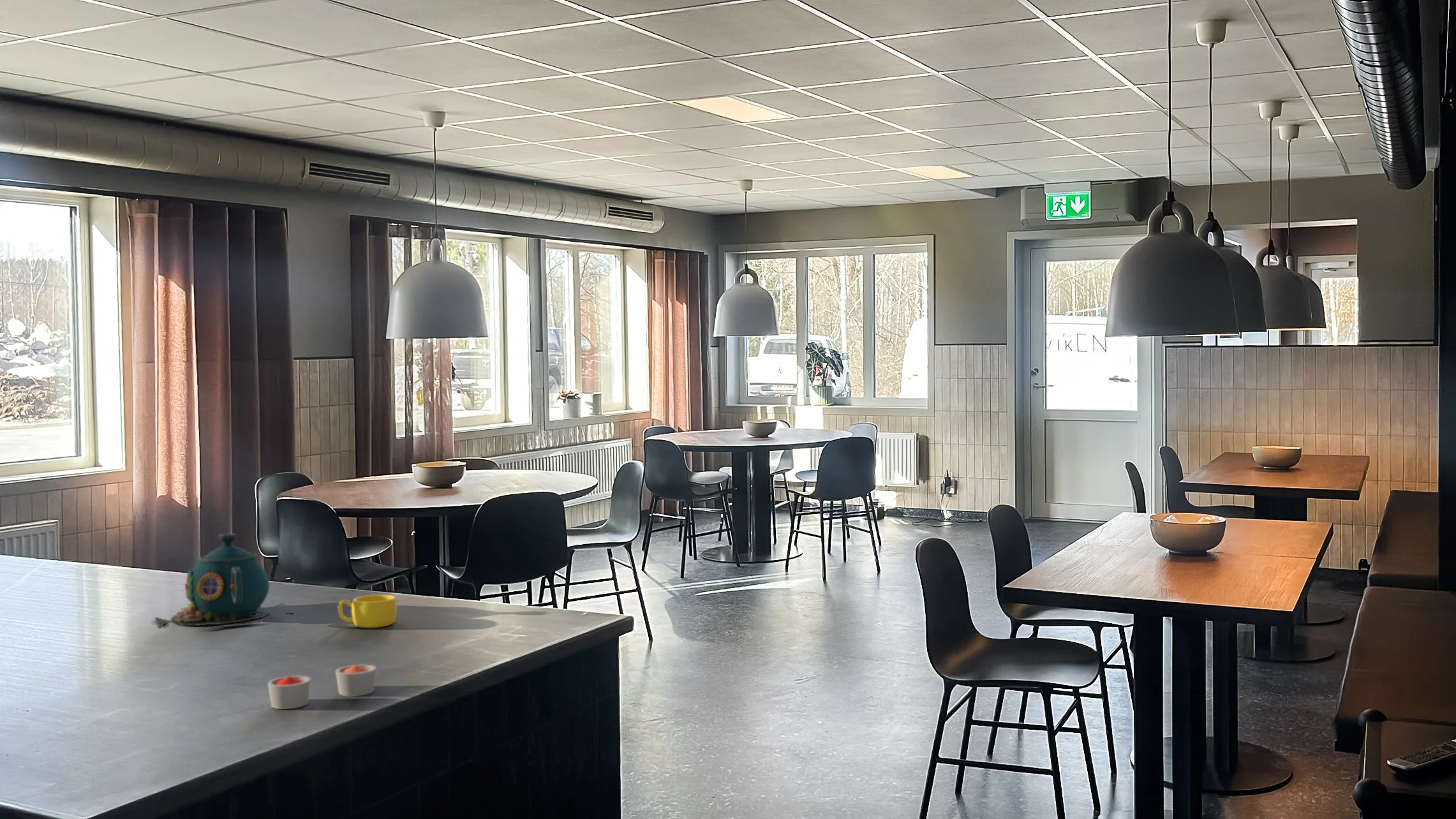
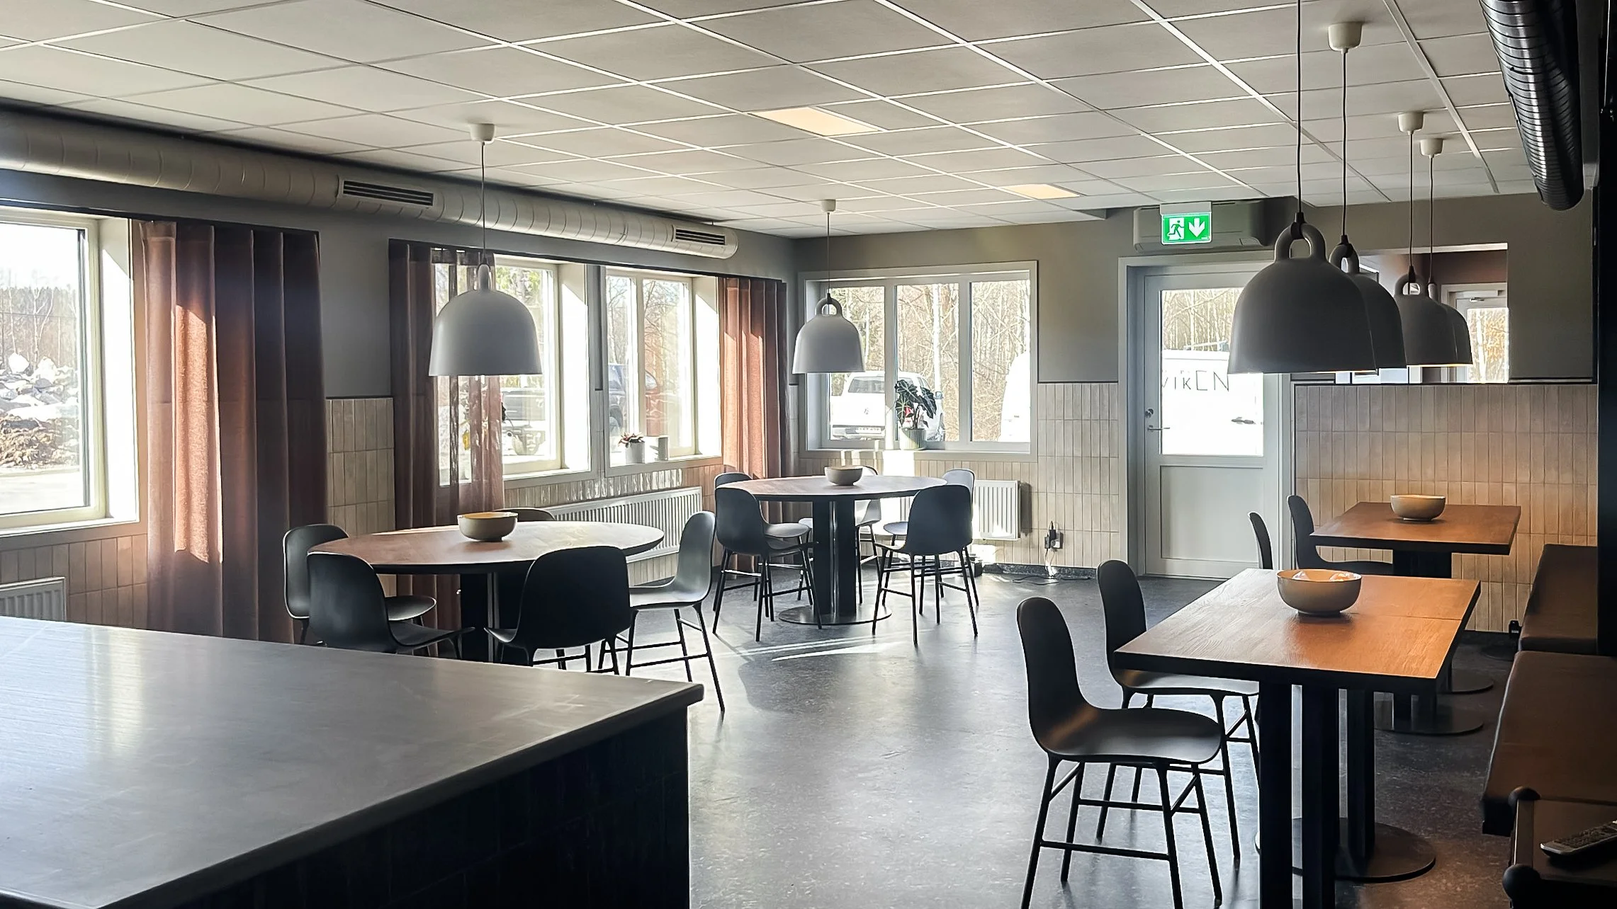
- teapot [154,533,293,630]
- cup [337,594,397,628]
- candle [267,664,376,710]
